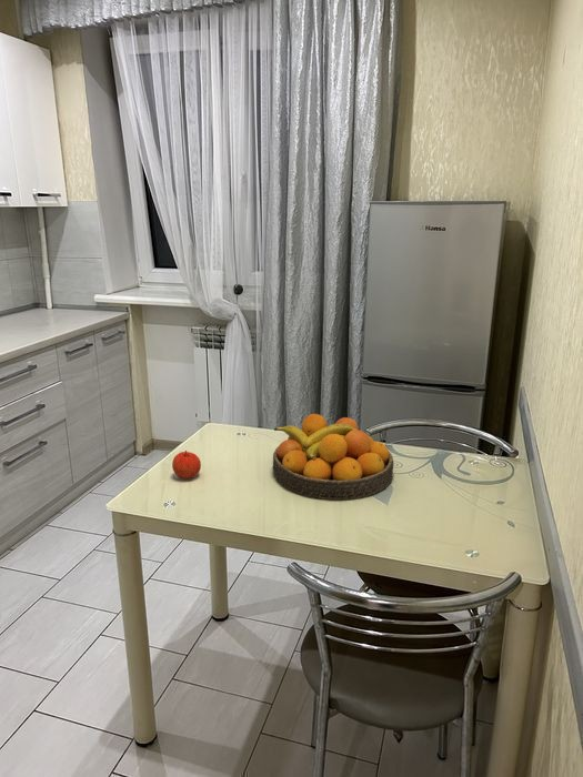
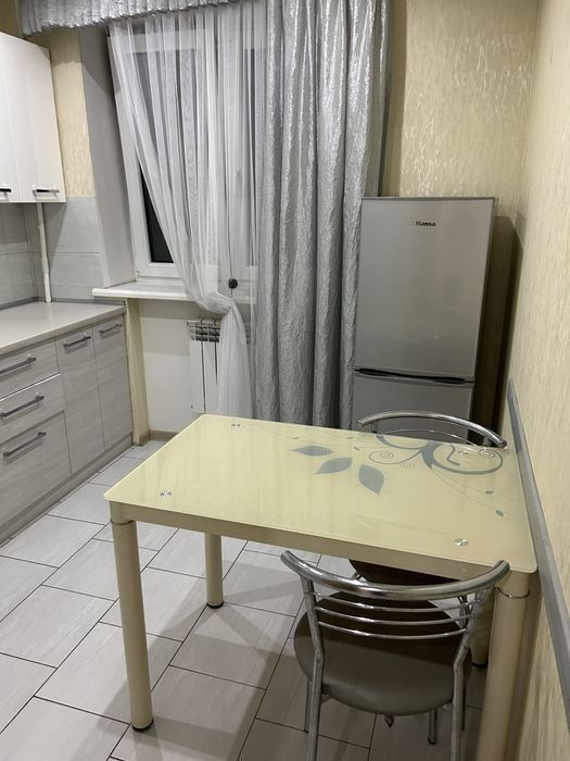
- fruit bowl [272,413,394,501]
- apple [171,450,202,480]
